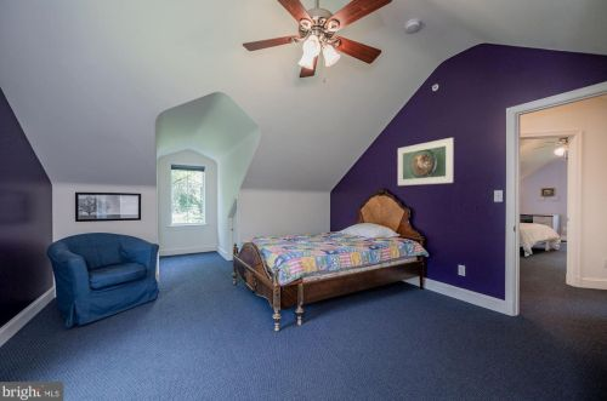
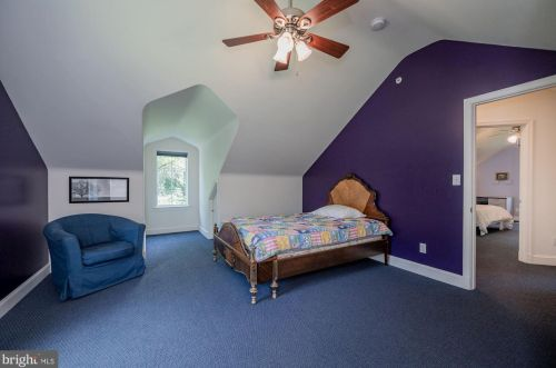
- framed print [397,137,454,187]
